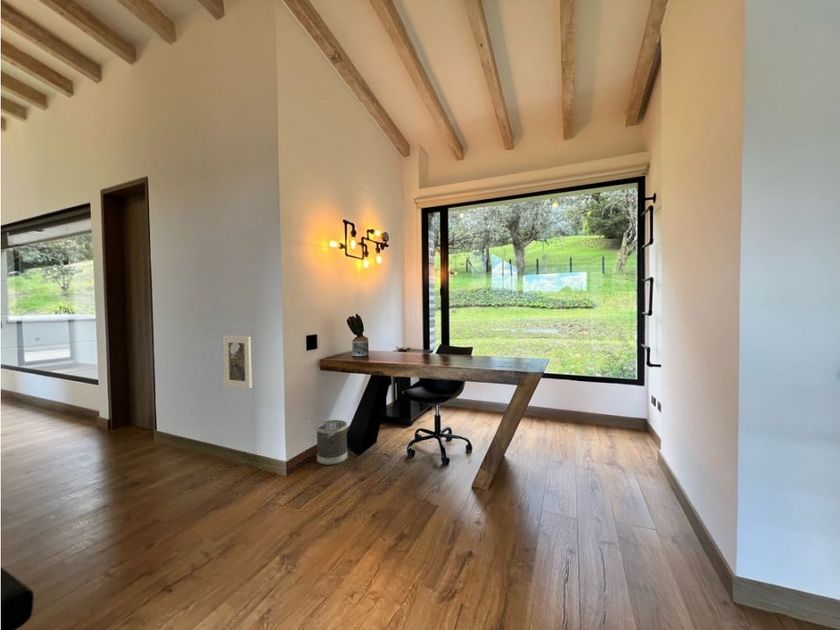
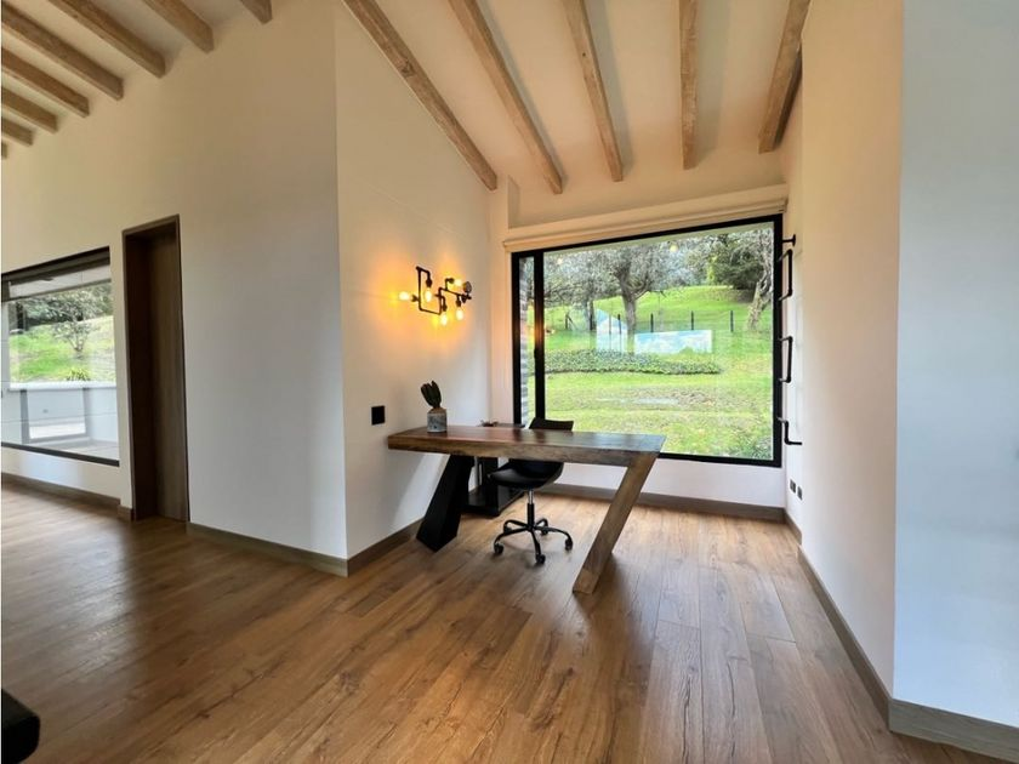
- wastebasket [315,419,348,466]
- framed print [222,335,253,389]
